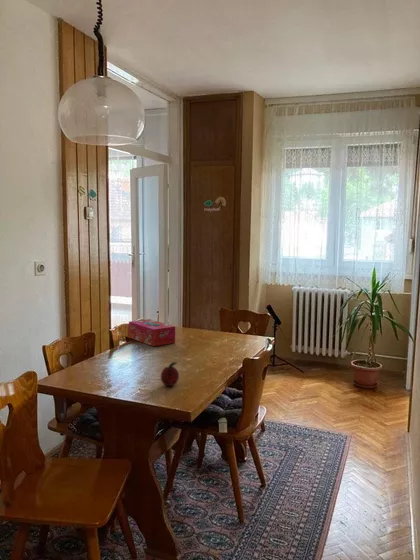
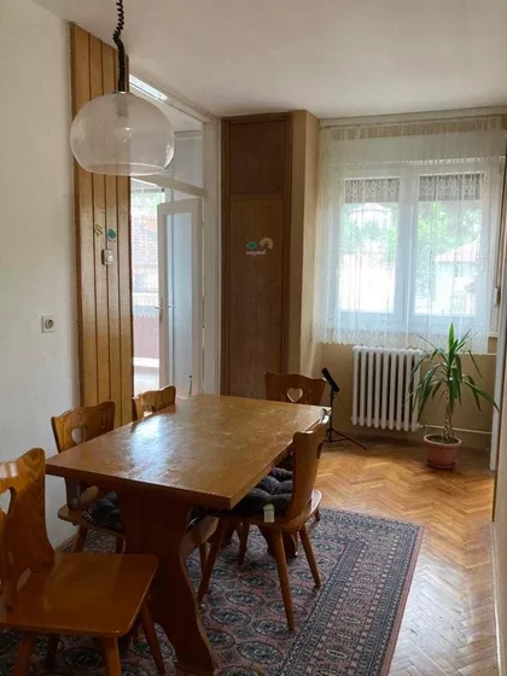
- fruit [160,361,180,387]
- tissue box [128,318,176,347]
